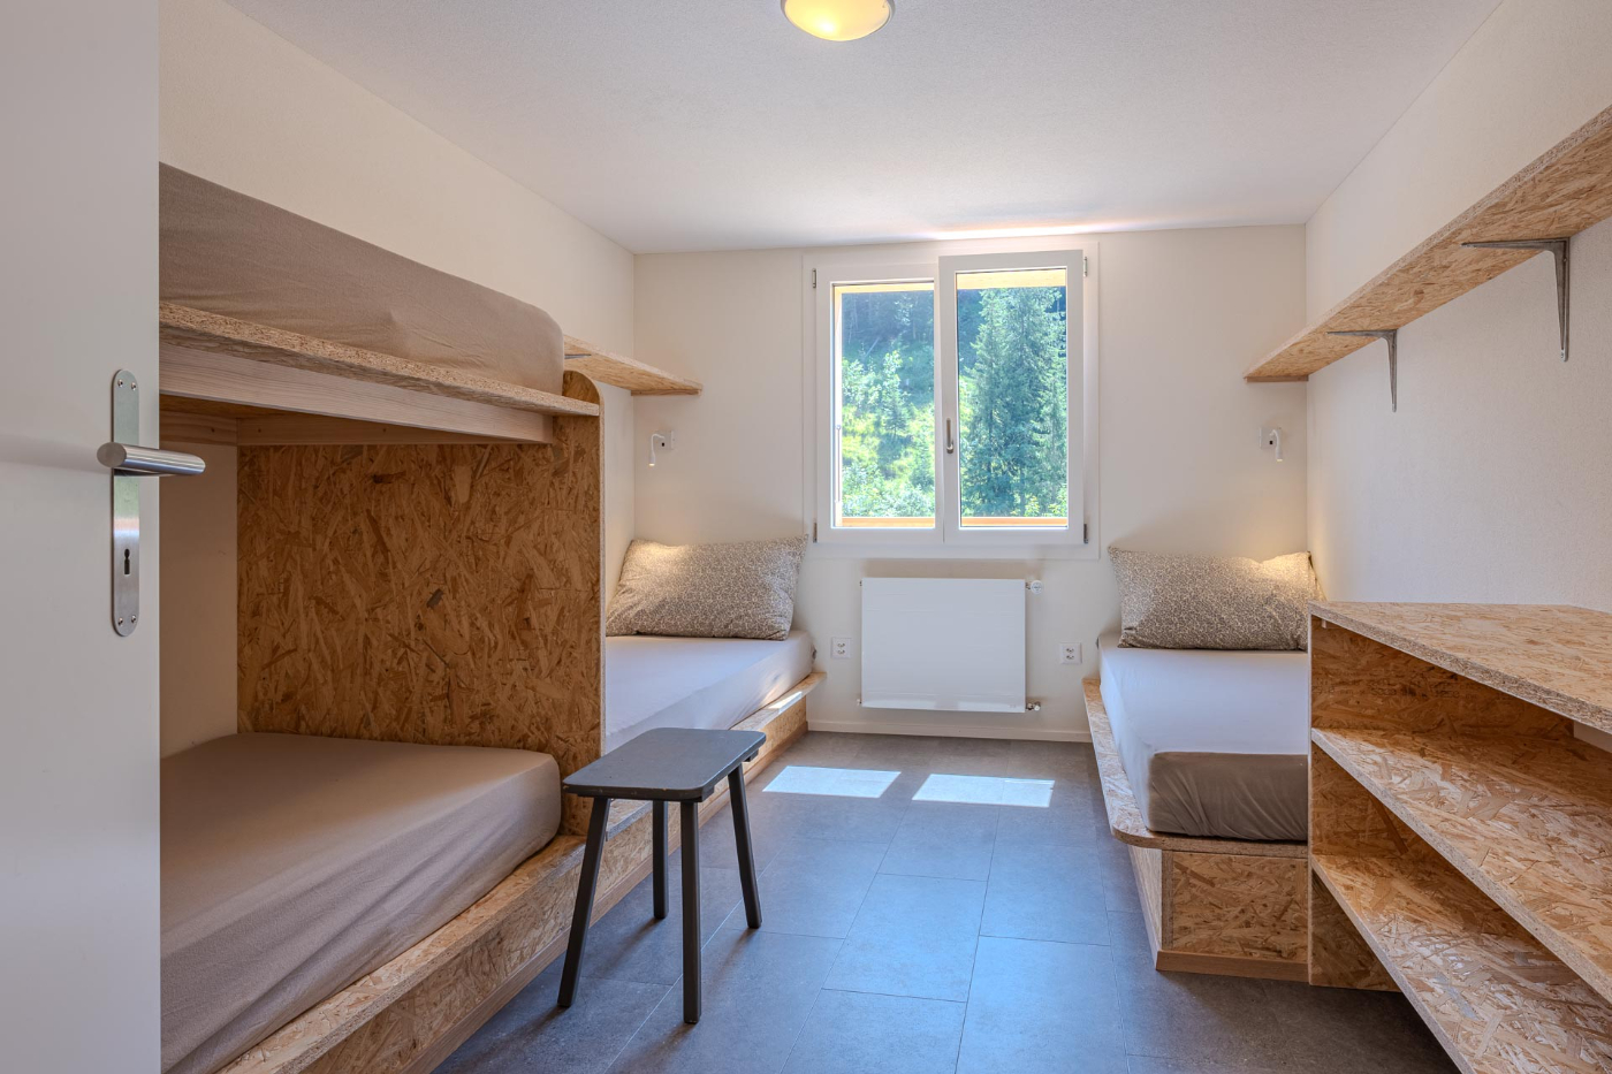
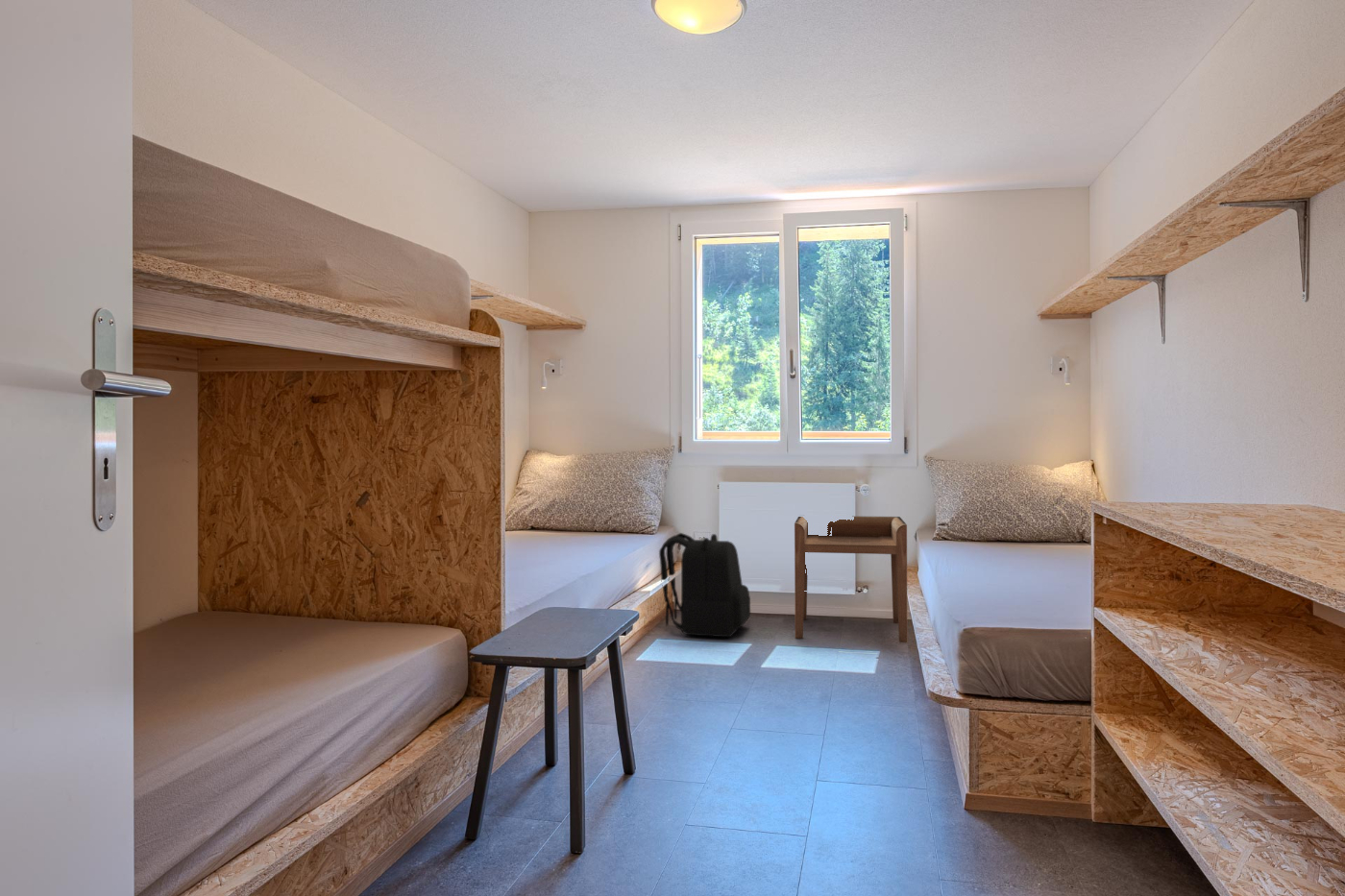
+ side table [794,516,909,643]
+ backpack [658,532,751,638]
